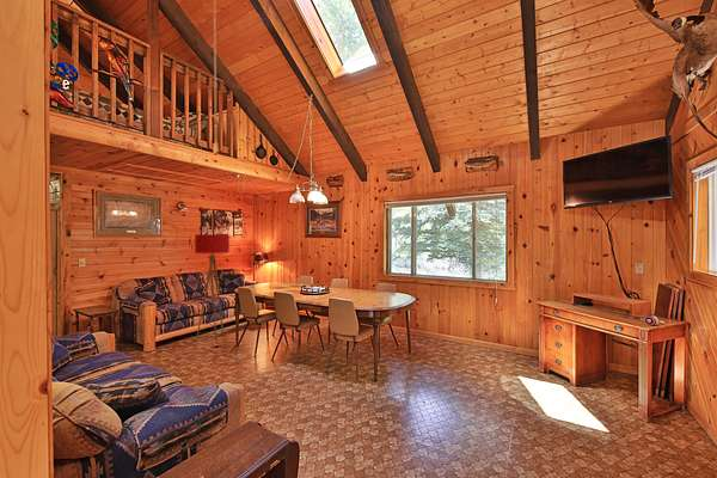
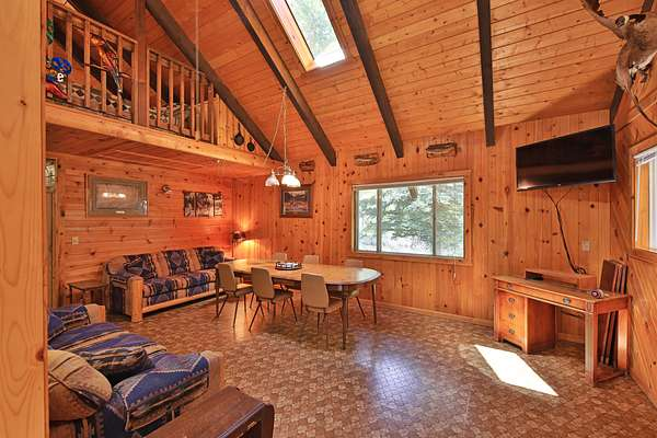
- floor lamp [194,234,231,349]
